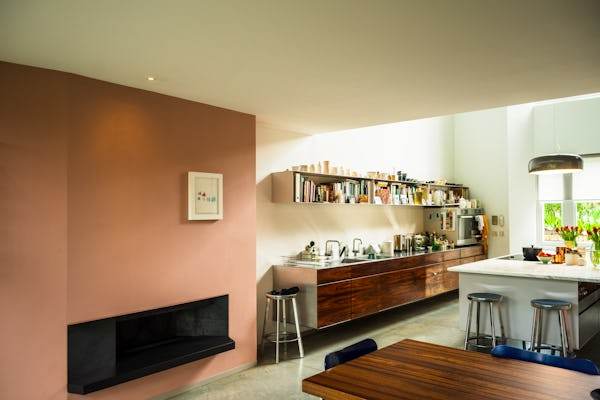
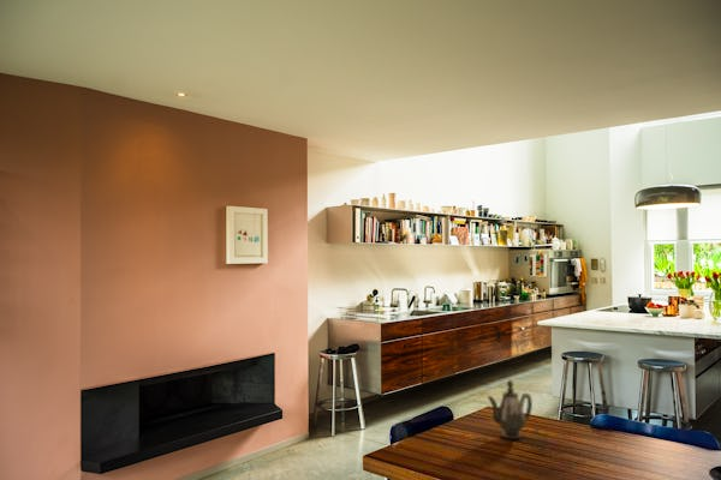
+ teapot [485,379,534,440]
